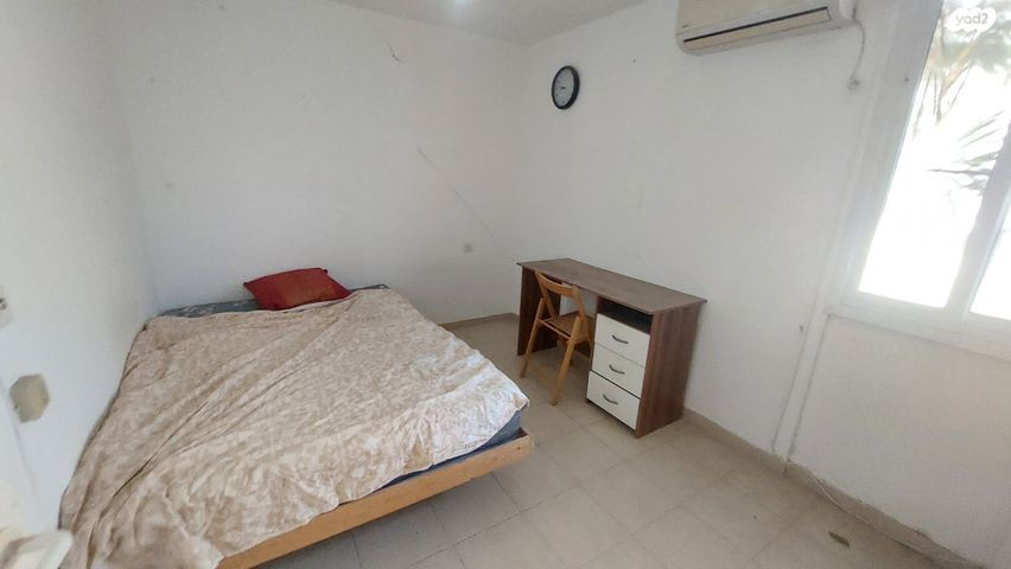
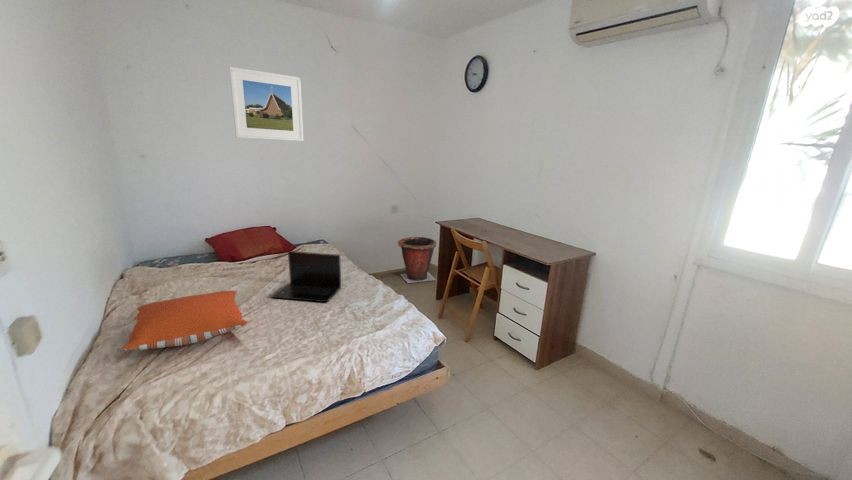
+ waste bin [397,236,438,284]
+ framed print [228,66,305,142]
+ laptop [270,250,342,303]
+ pillow [121,290,249,352]
